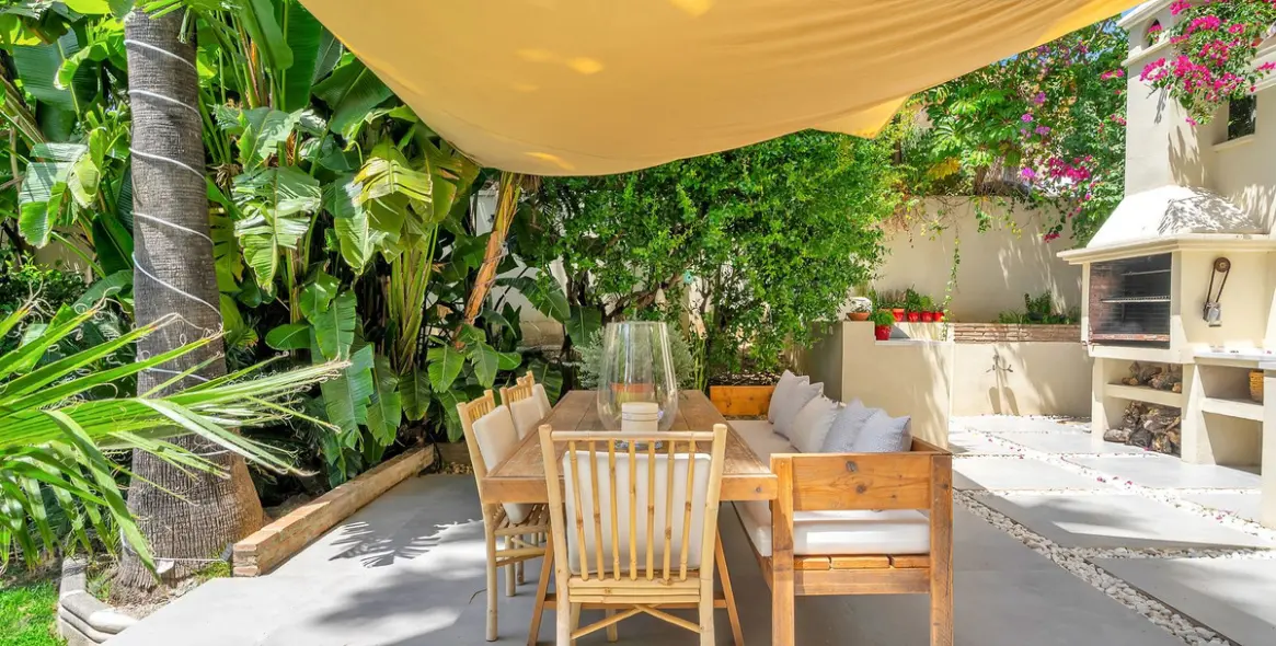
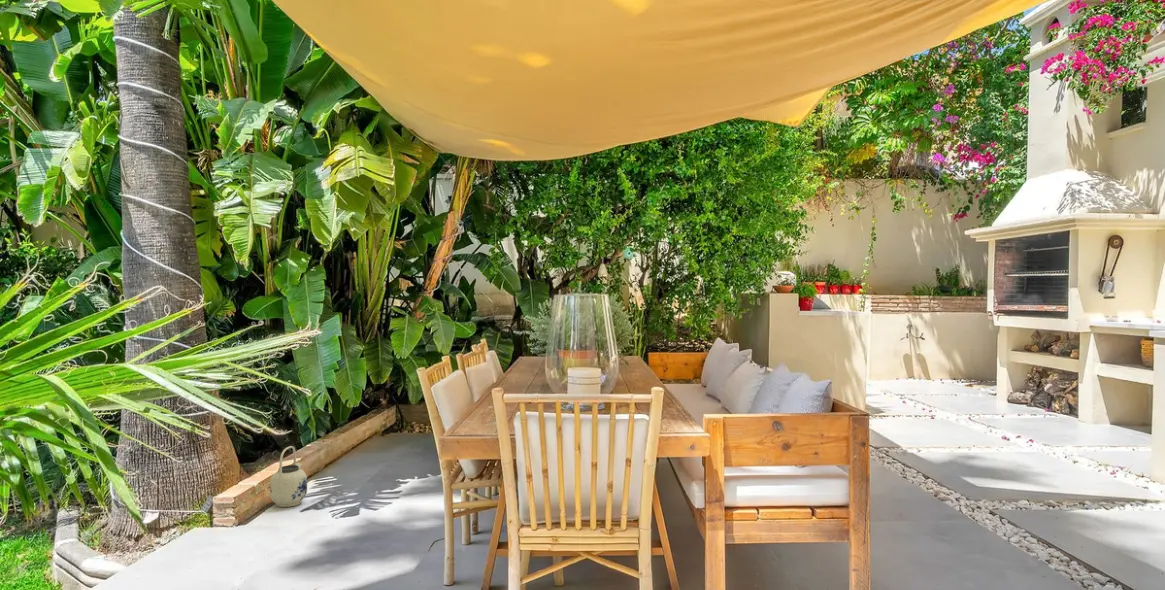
+ teapot [269,445,308,508]
